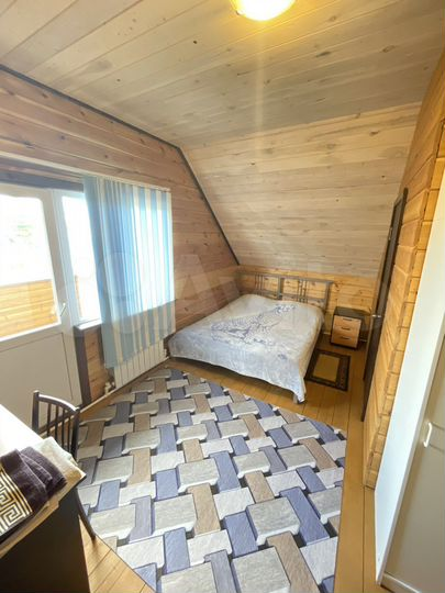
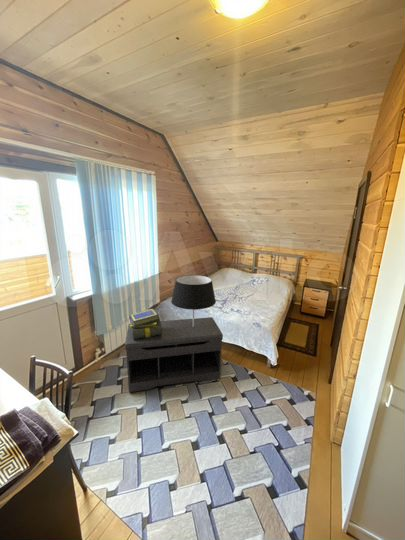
+ bench [124,316,224,393]
+ stack of books [128,308,162,340]
+ table lamp [170,274,217,327]
